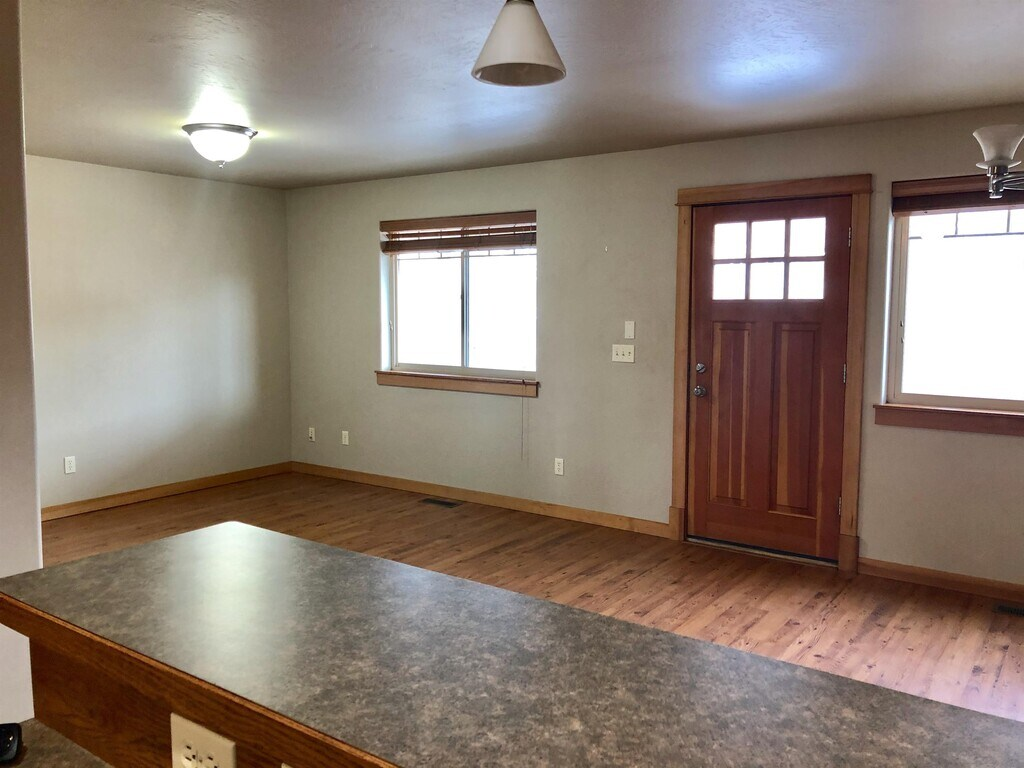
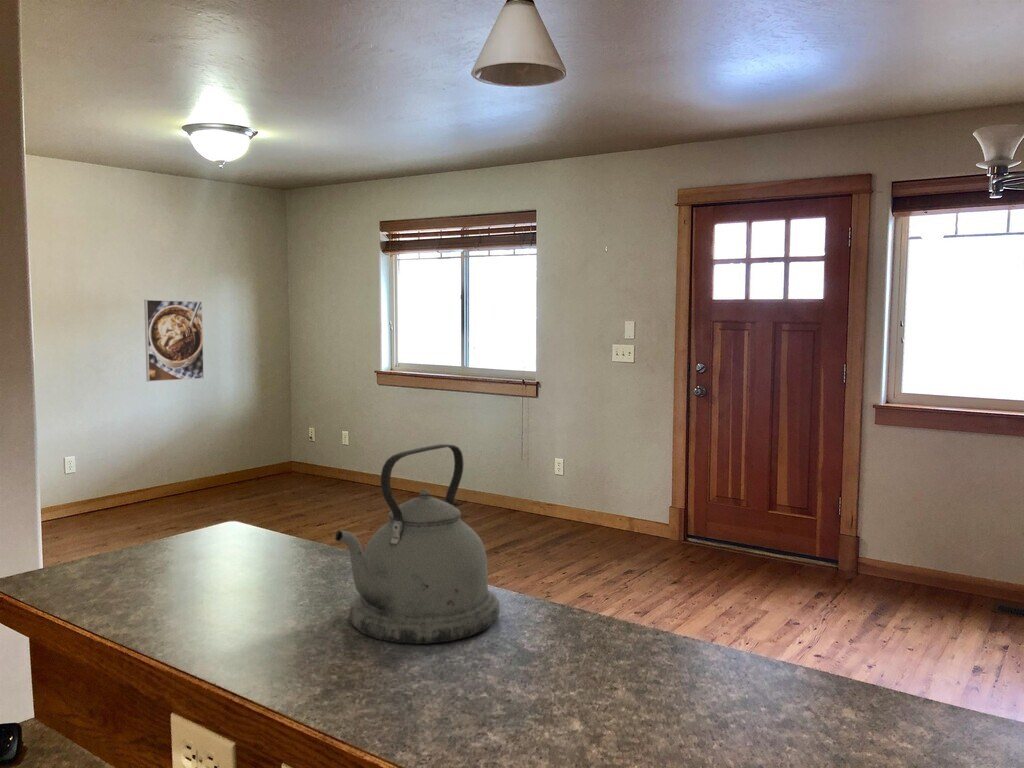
+ kettle [334,443,501,645]
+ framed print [143,299,205,382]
